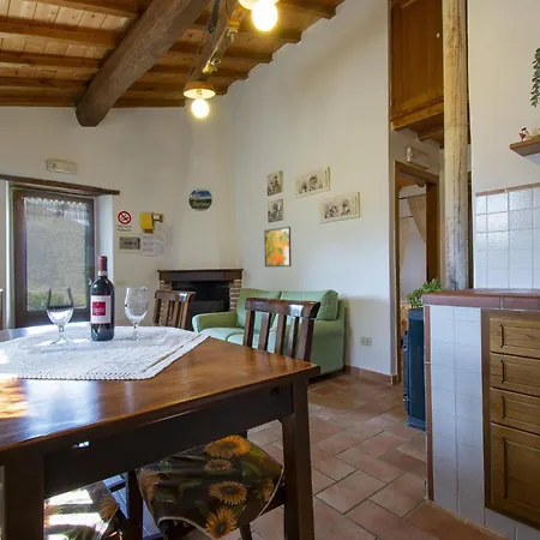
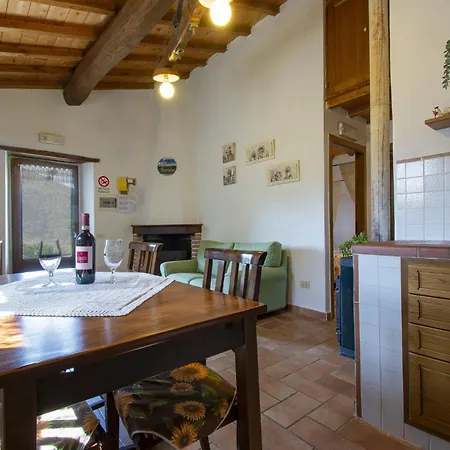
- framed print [263,226,293,268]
